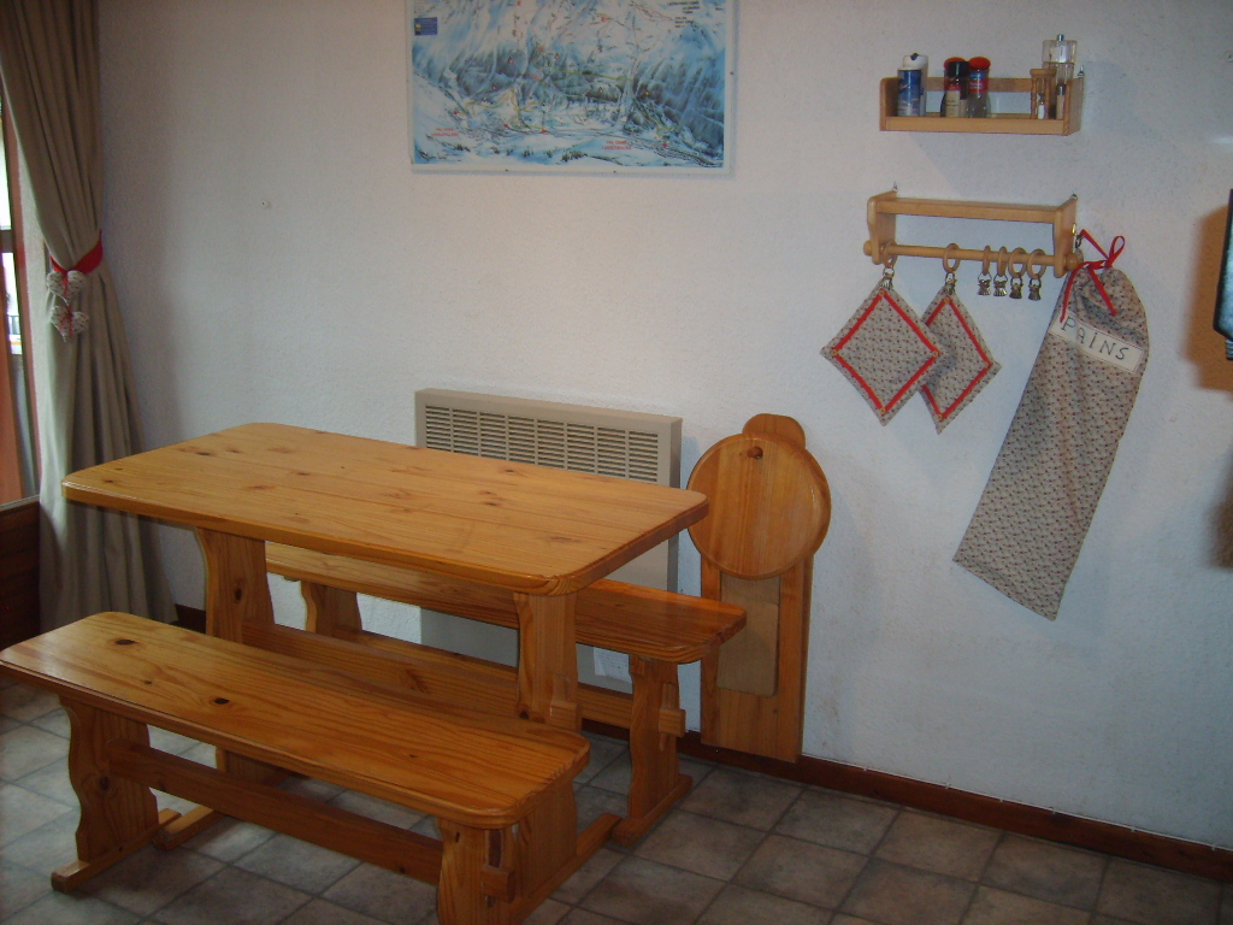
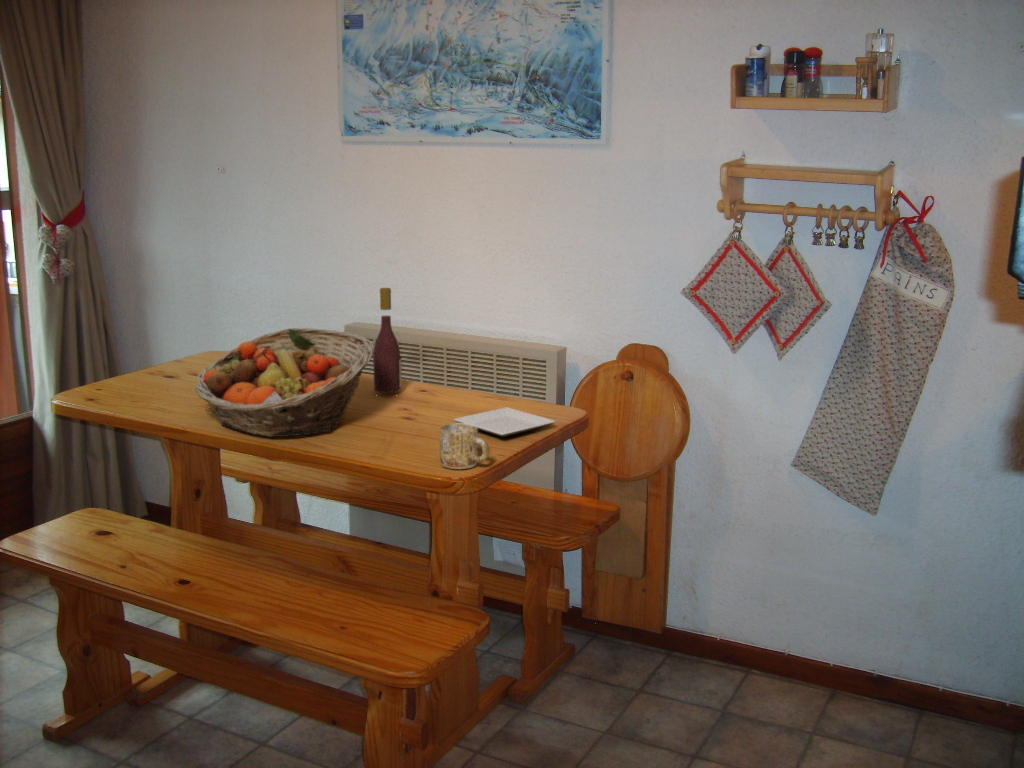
+ mug [439,422,489,470]
+ wine bottle [372,287,403,394]
+ fruit basket [194,327,374,438]
+ plate [453,407,557,438]
